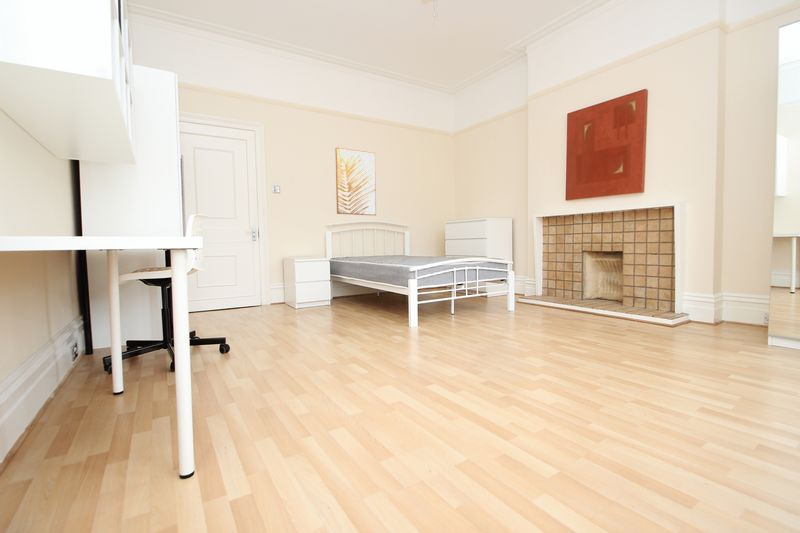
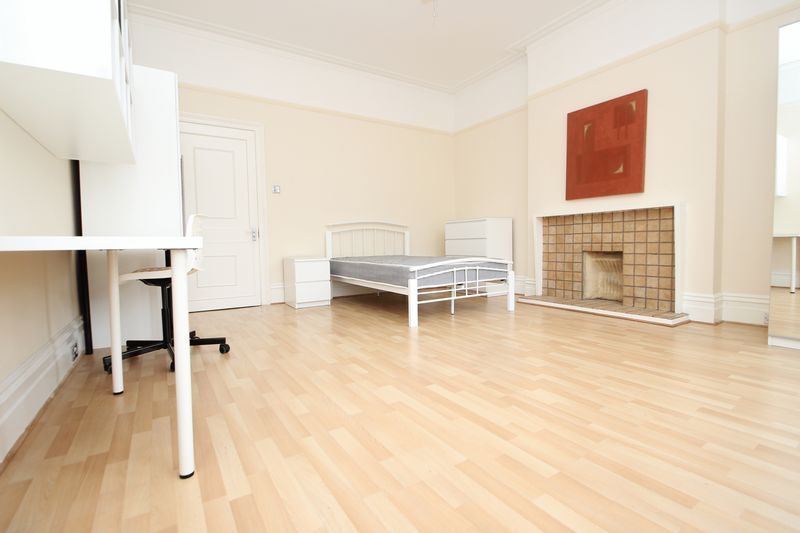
- wall art [334,146,377,216]
